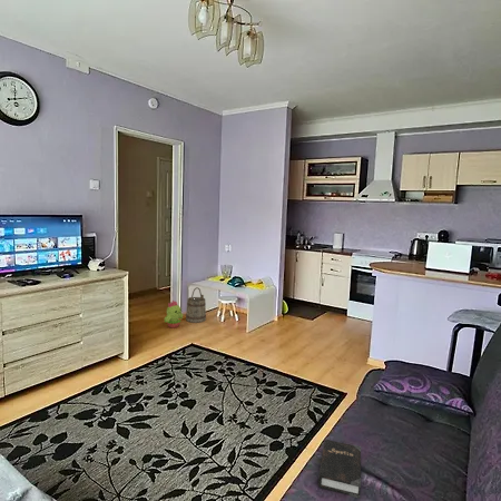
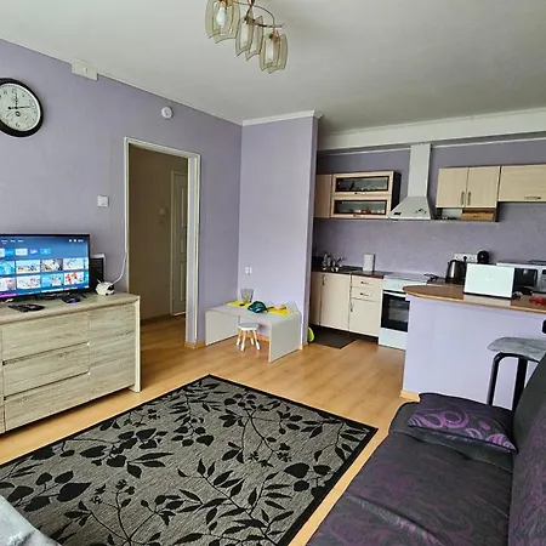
- decorative plant [164,299,184,328]
- hardback book [317,439,362,499]
- bucket [185,286,207,324]
